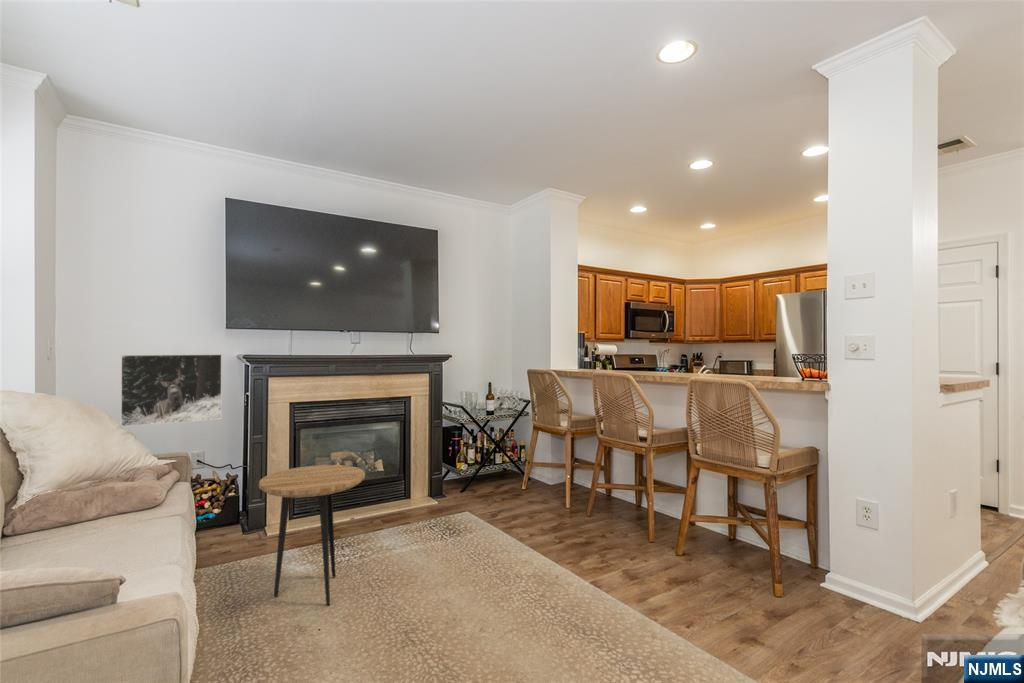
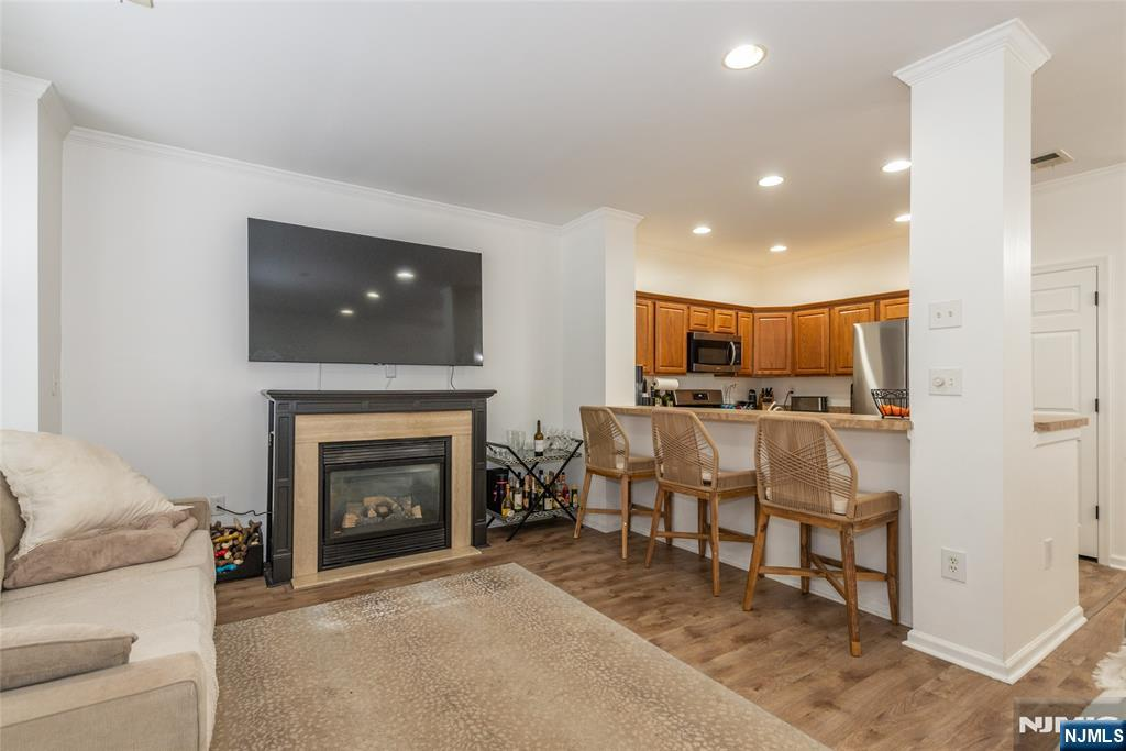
- side table [258,464,366,606]
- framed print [120,353,223,428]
